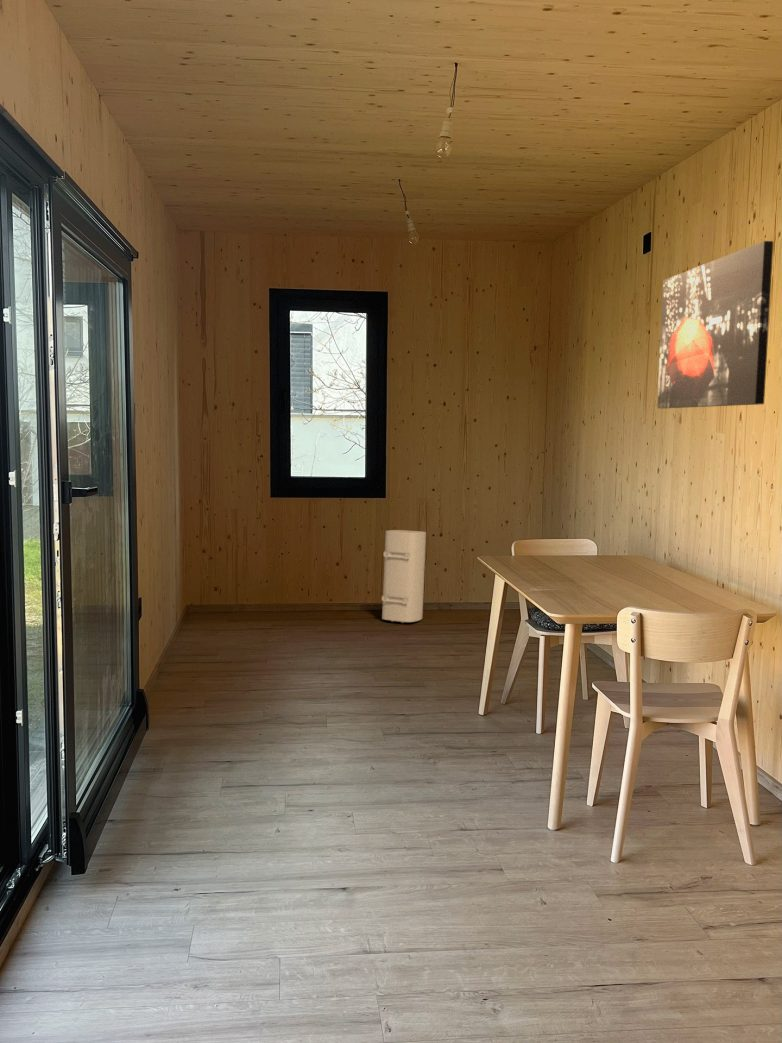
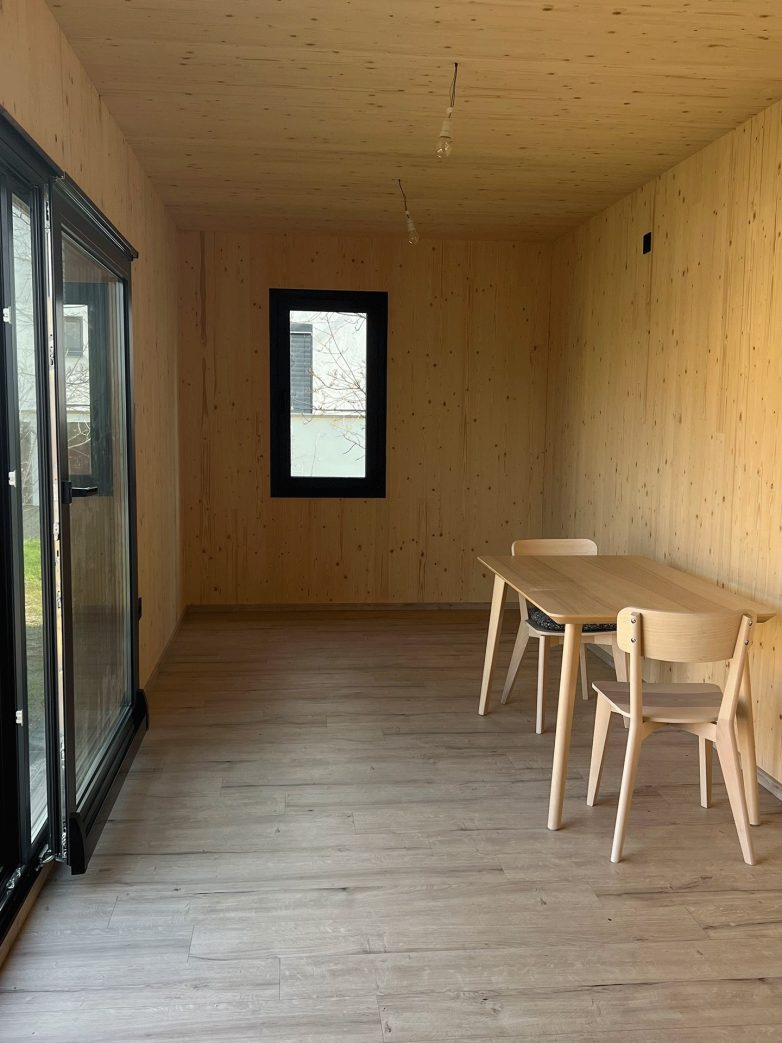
- wall art [656,240,774,409]
- water heater [381,529,427,624]
